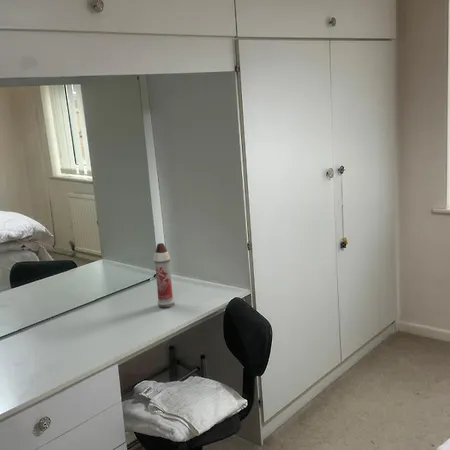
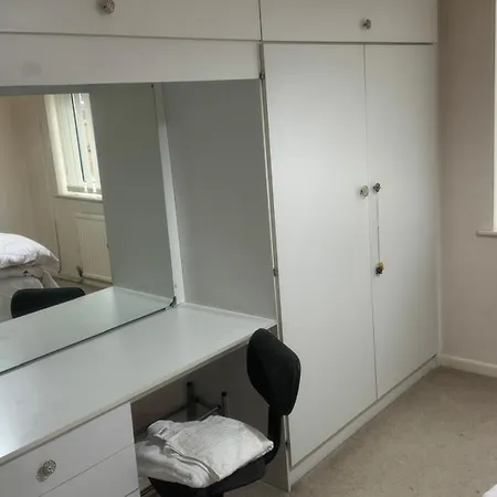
- spray bottle [152,242,175,308]
